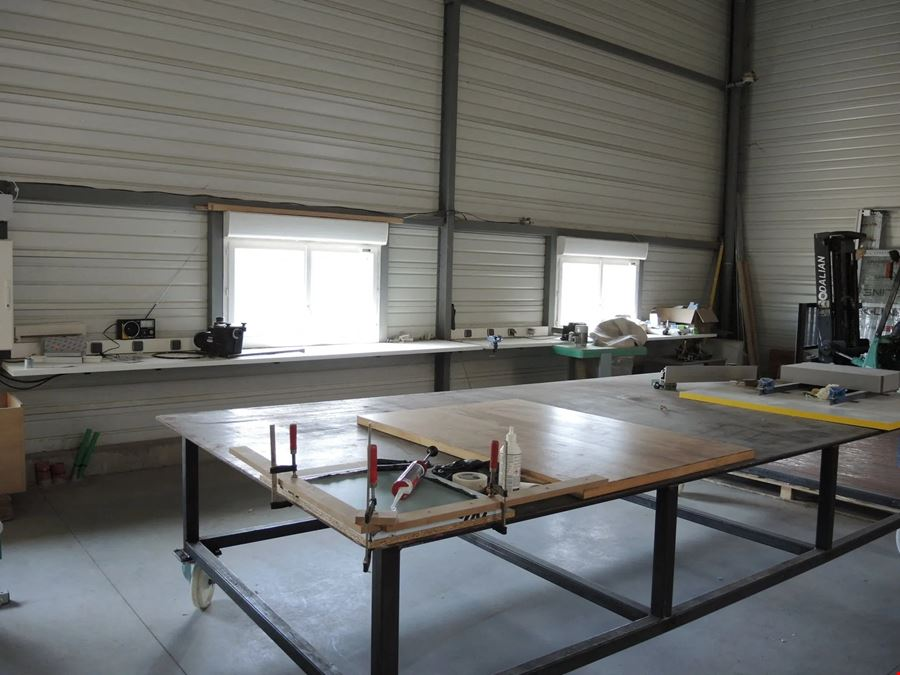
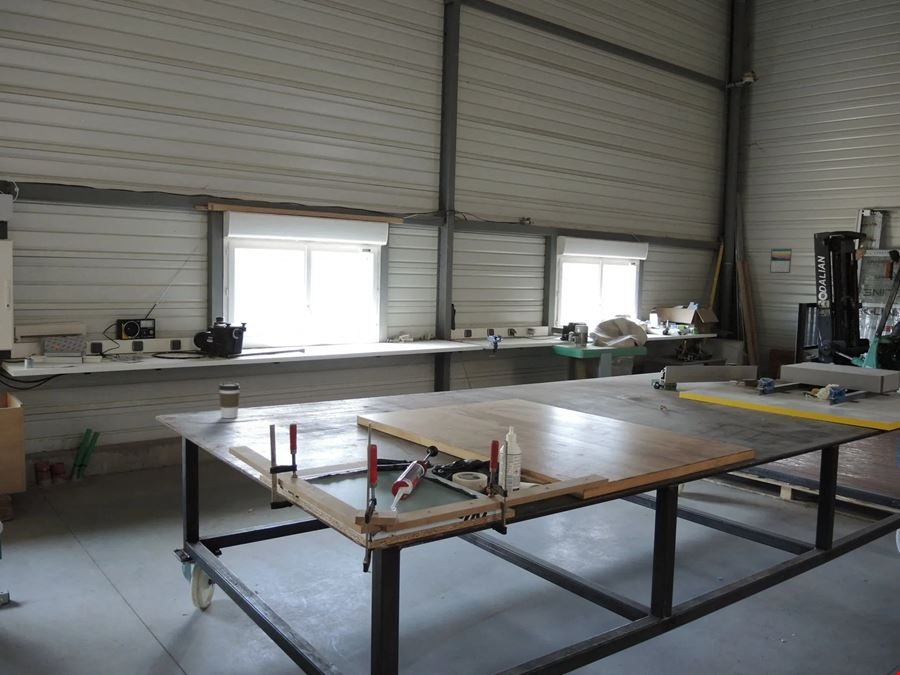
+ coffee cup [218,382,241,419]
+ calendar [769,247,793,274]
